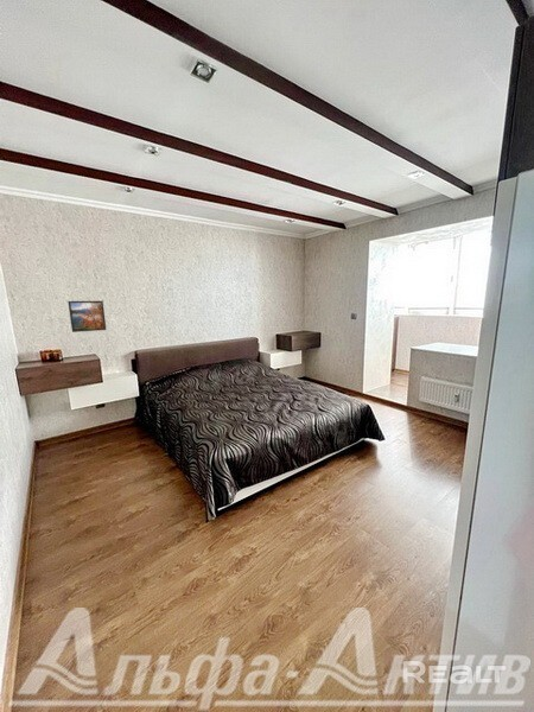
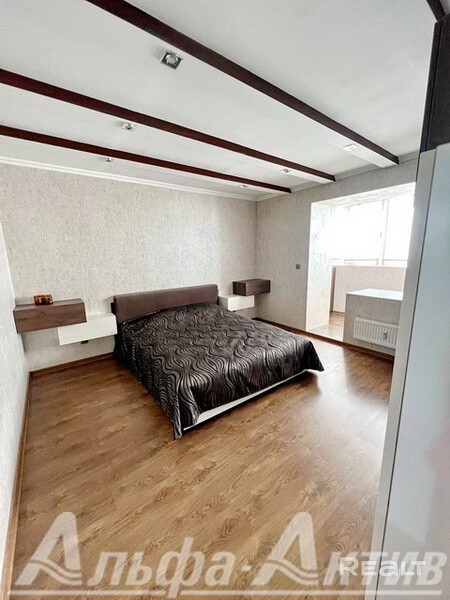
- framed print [66,300,107,333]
